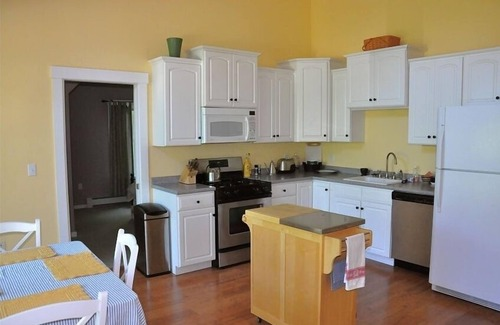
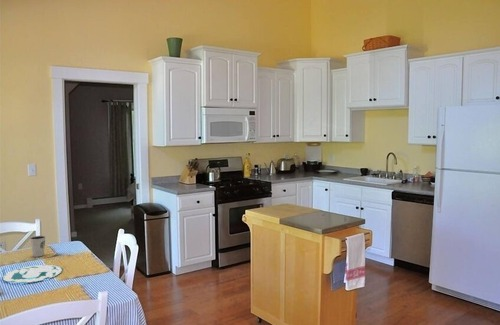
+ dixie cup [29,235,47,258]
+ plate [2,264,64,284]
